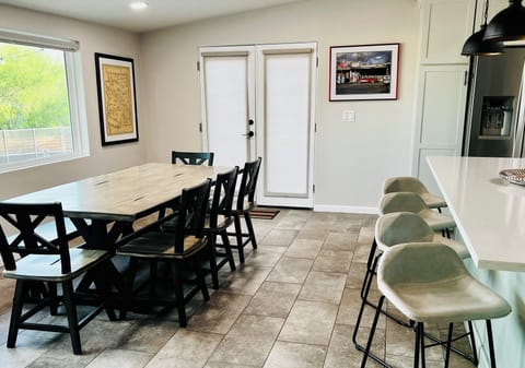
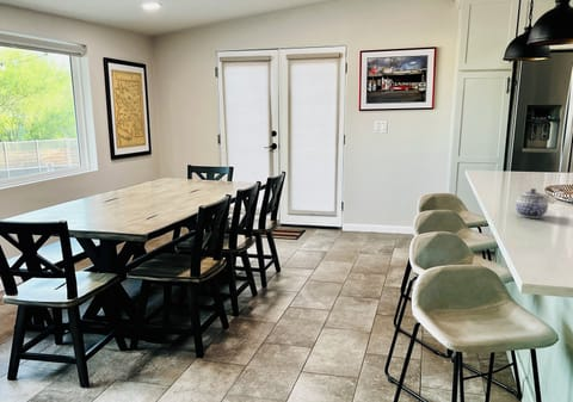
+ teapot [515,187,549,219]
